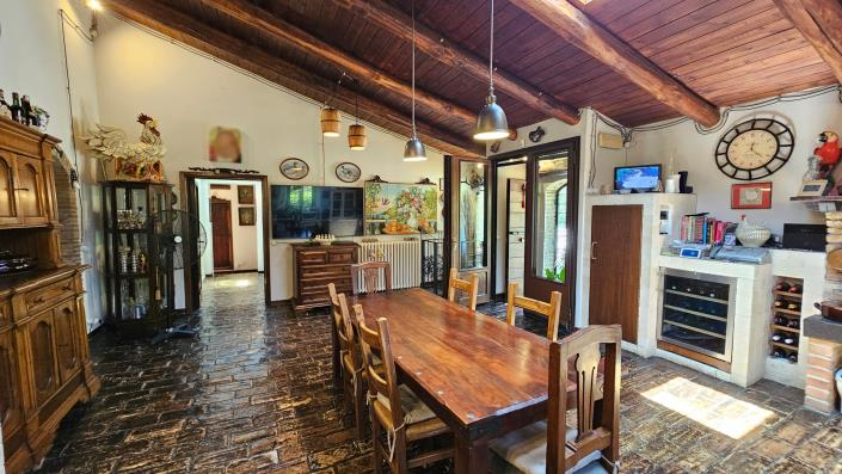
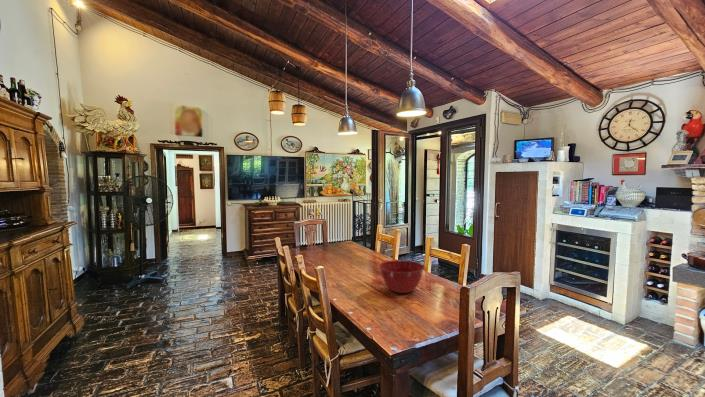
+ mixing bowl [378,259,425,294]
